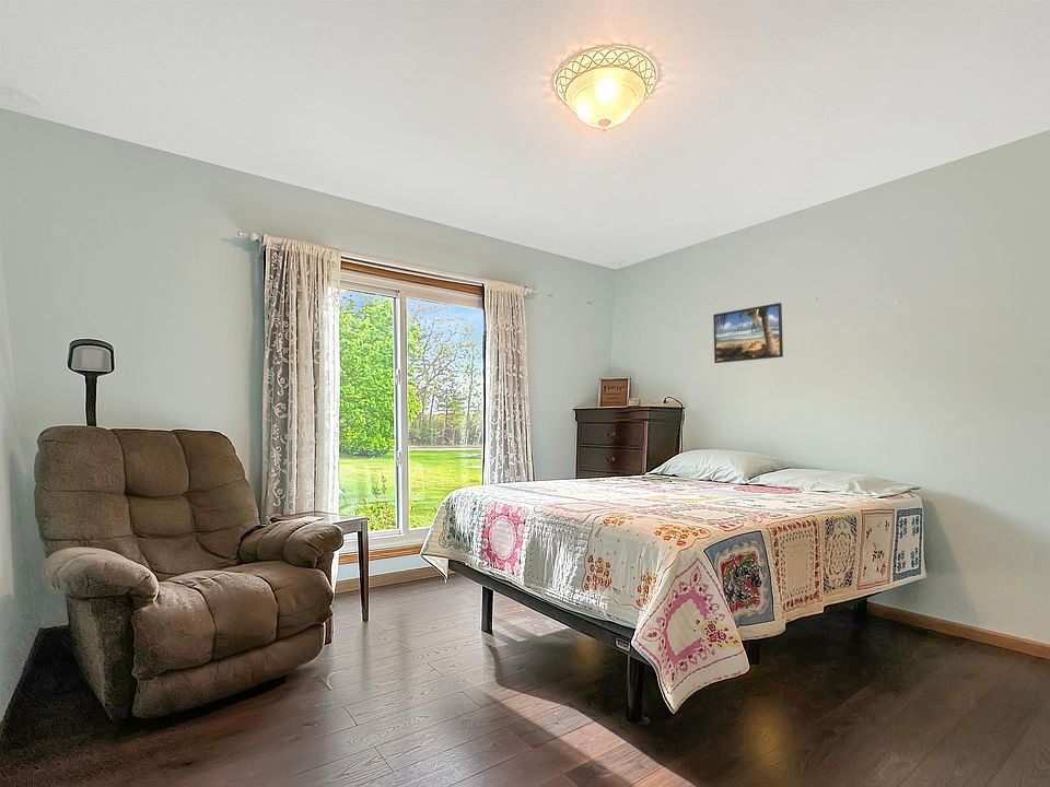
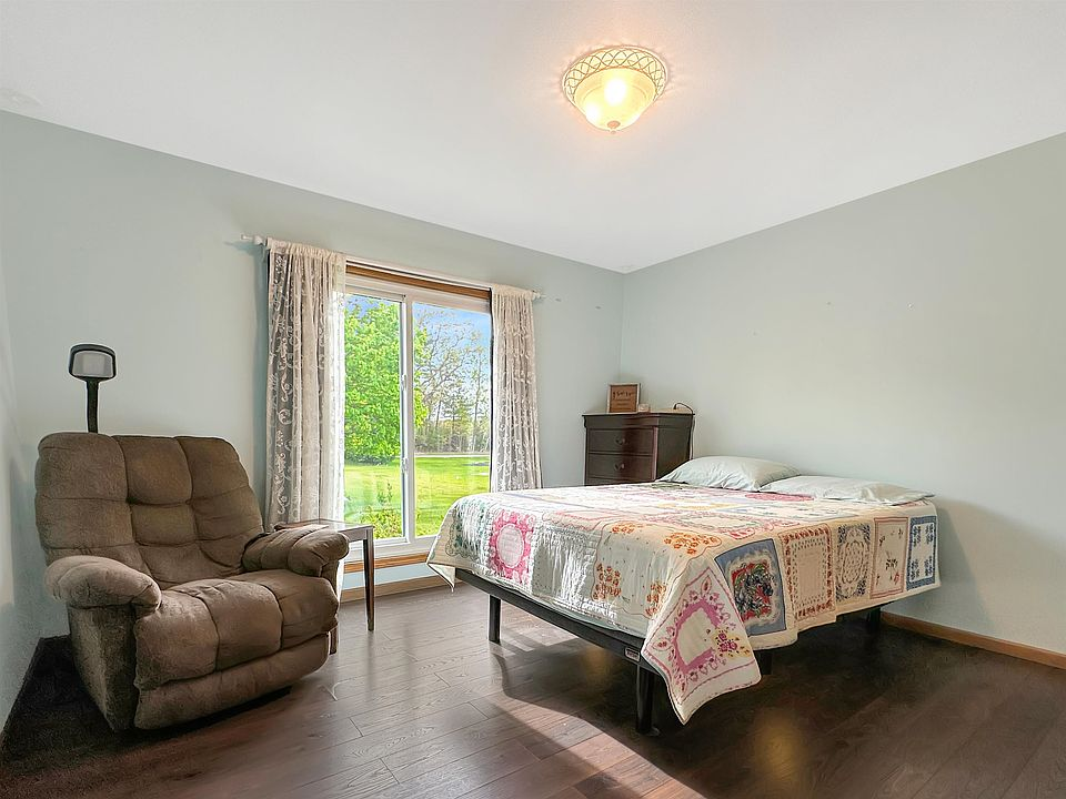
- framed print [712,302,784,364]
